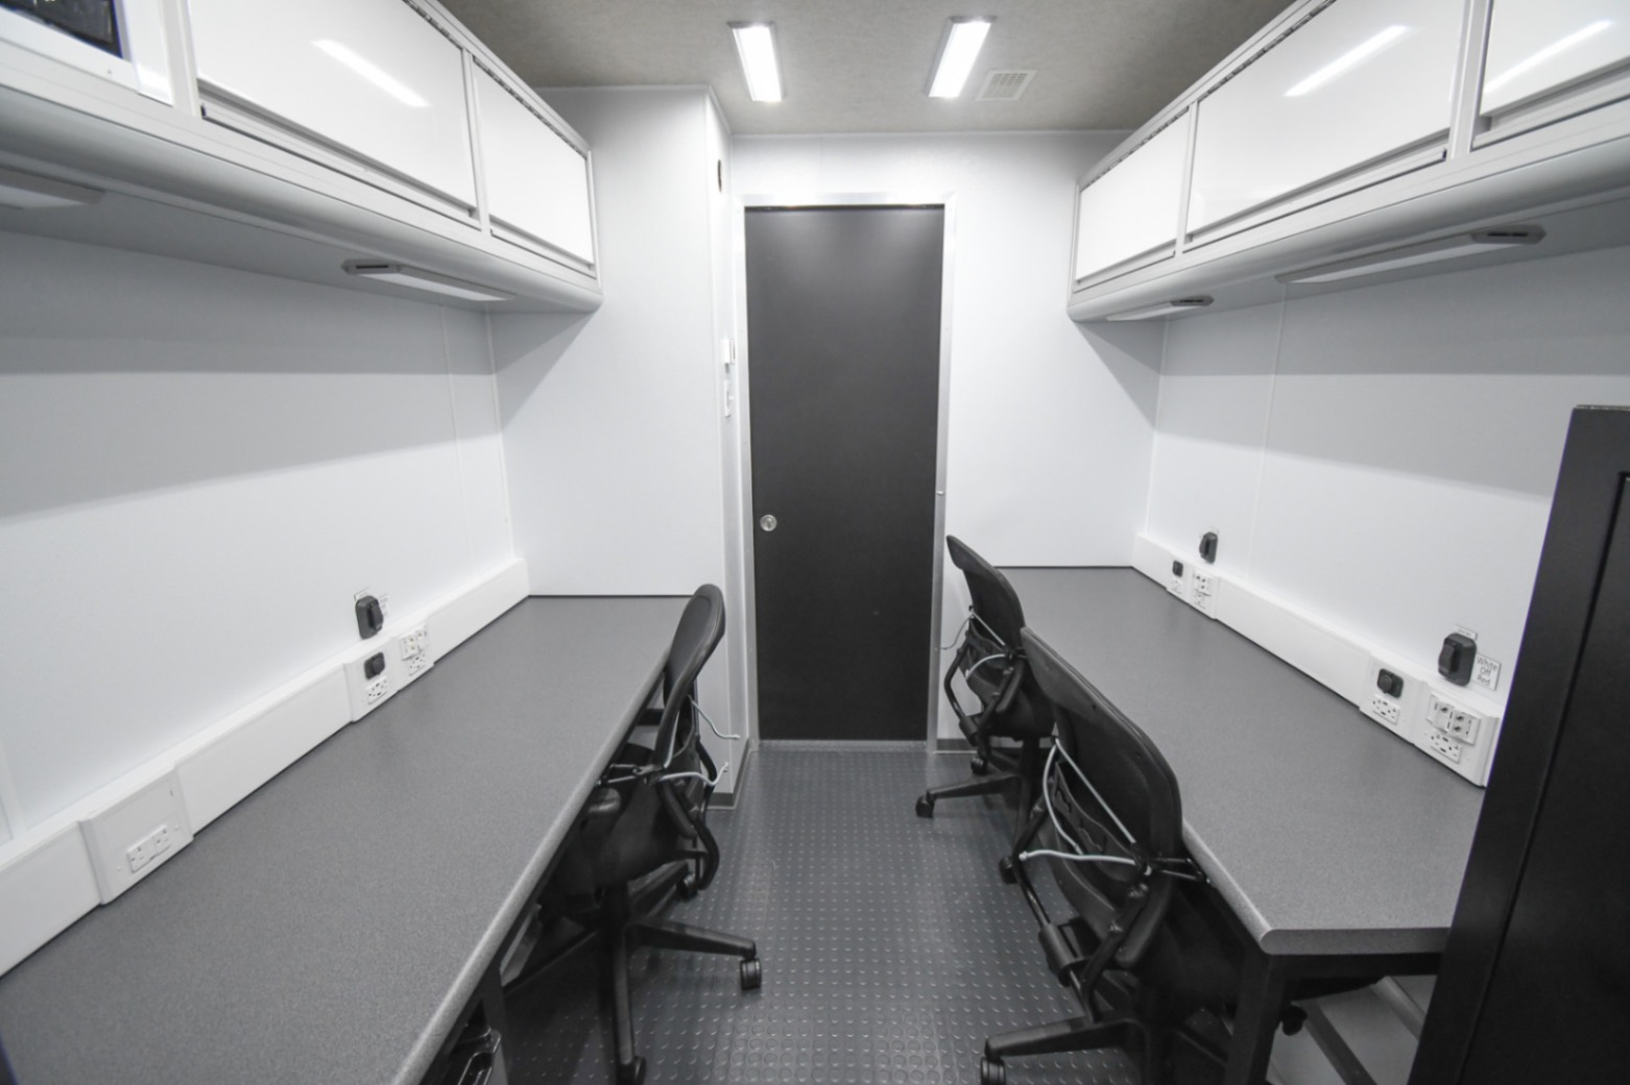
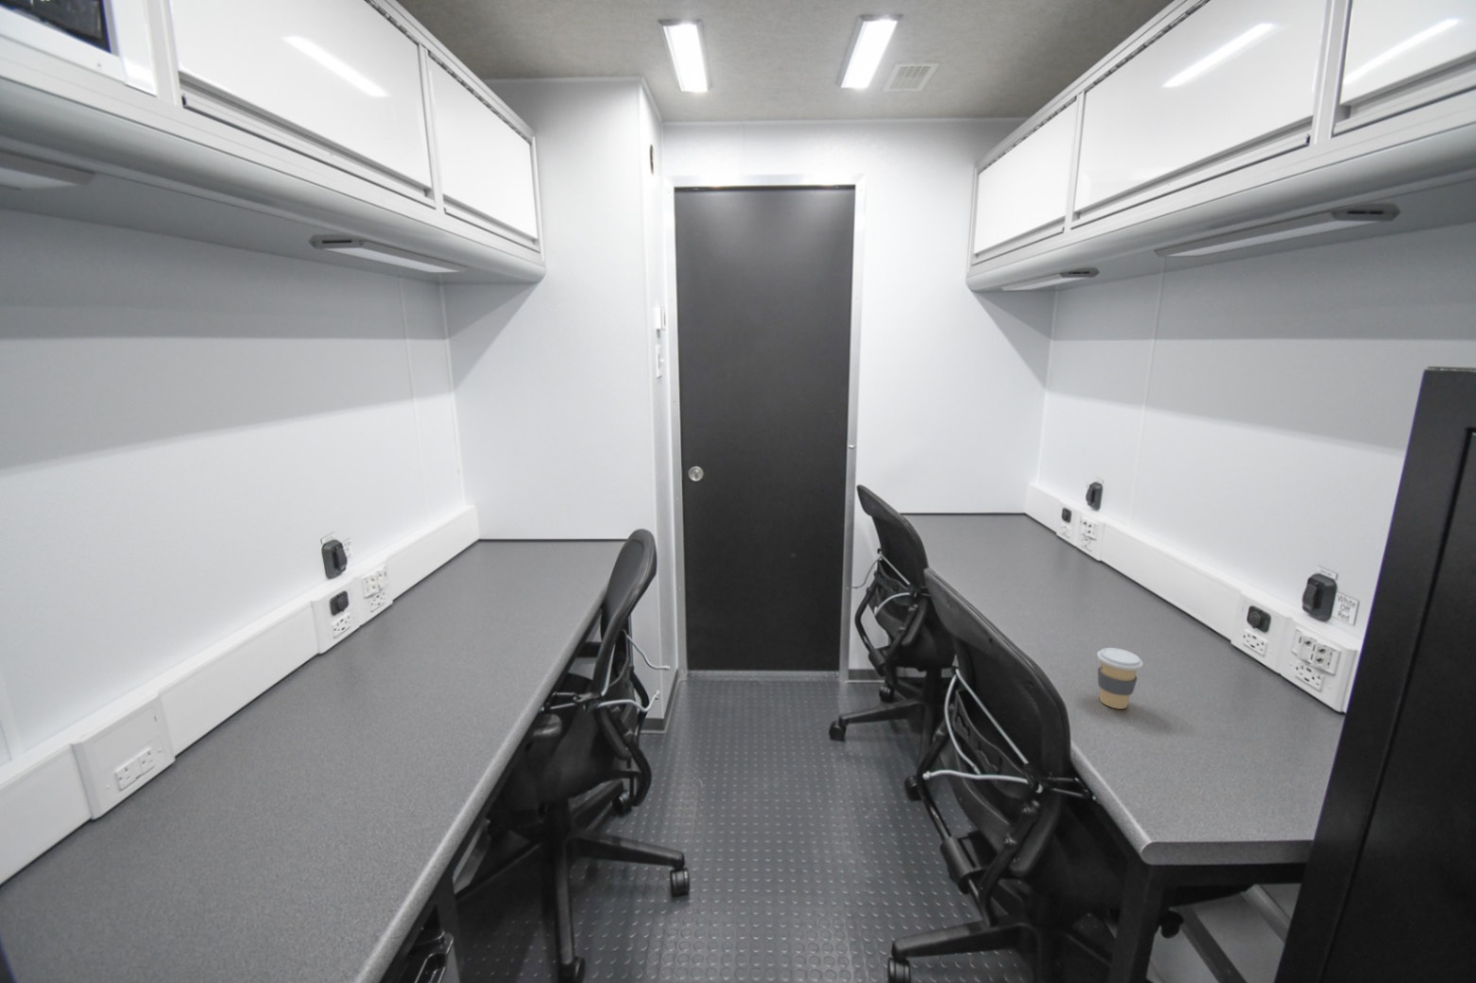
+ coffee cup [1096,647,1145,710]
